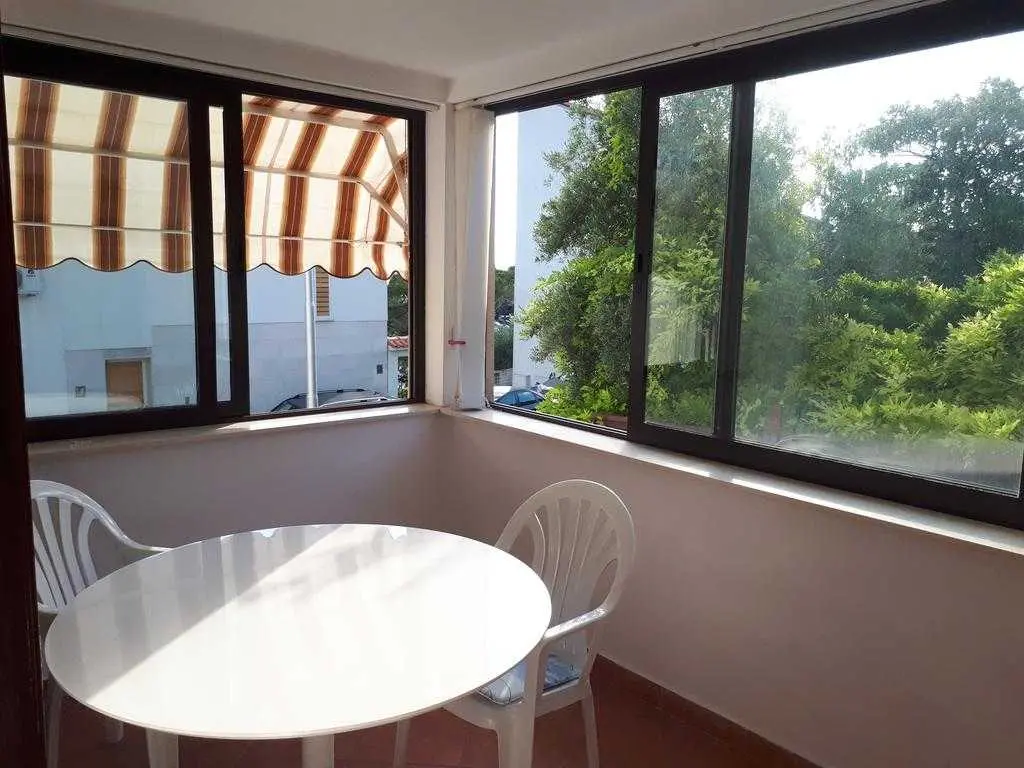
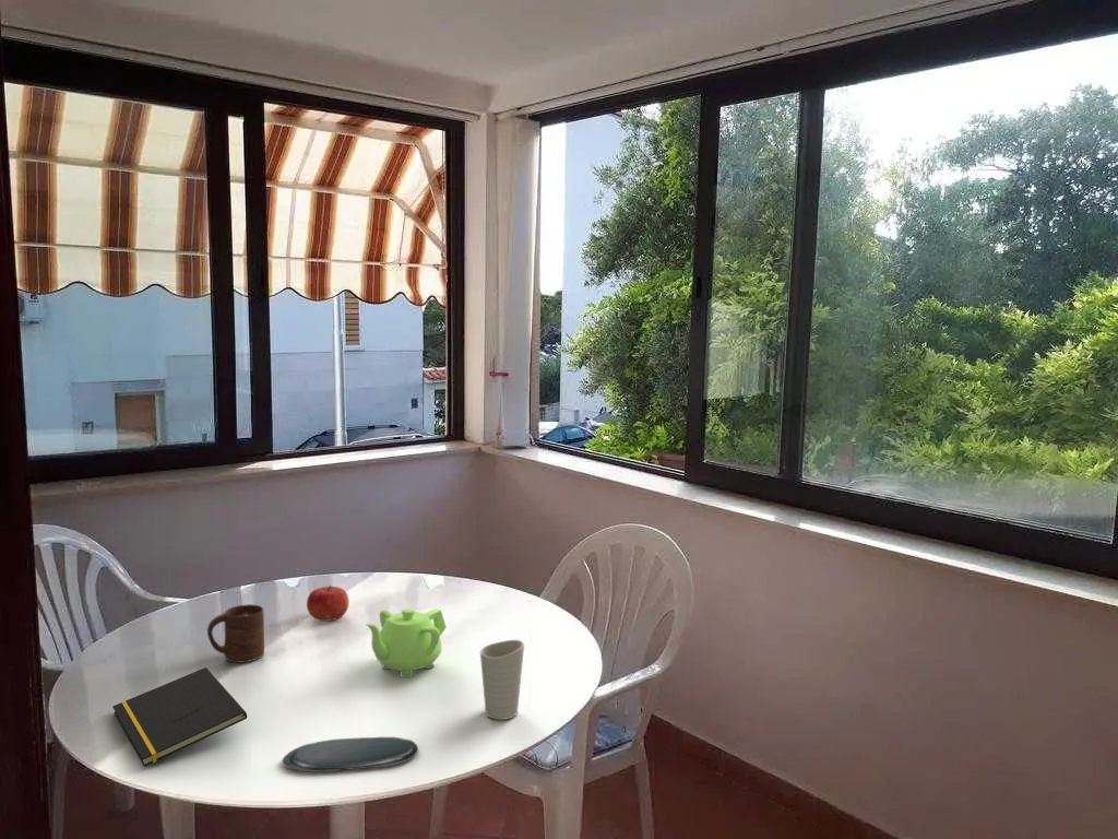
+ fruit [306,584,350,623]
+ notepad [111,666,248,768]
+ cup [479,639,525,721]
+ cup [206,603,265,663]
+ oval tray [282,736,419,772]
+ teapot [365,607,448,678]
